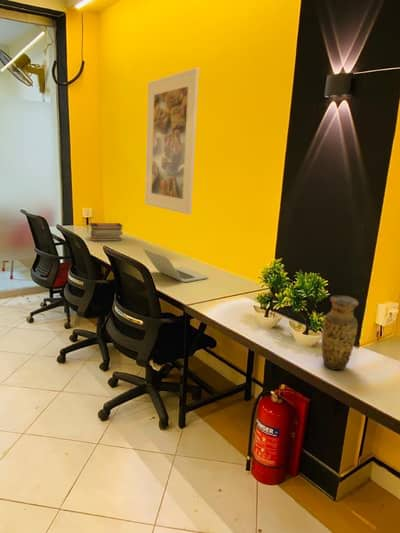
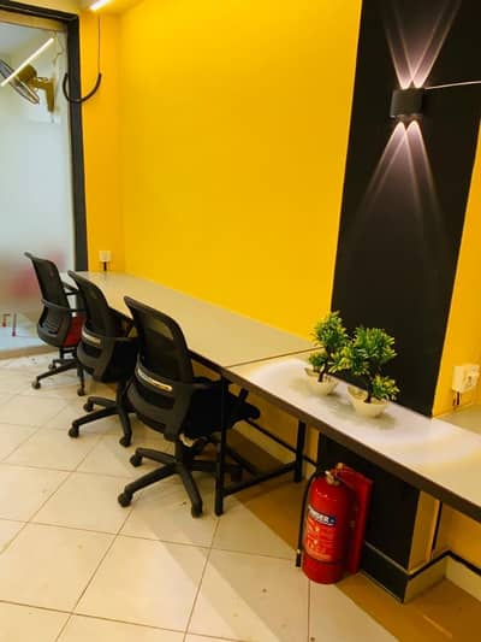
- laptop [142,248,209,283]
- vase [320,294,360,371]
- book stack [89,222,124,242]
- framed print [144,67,200,216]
